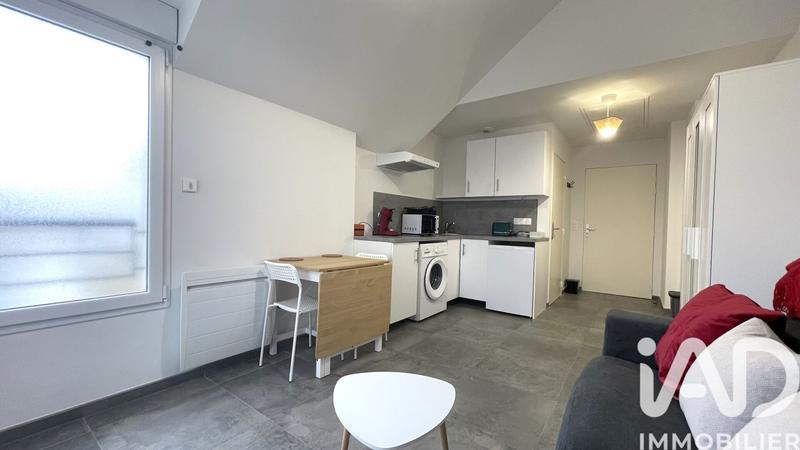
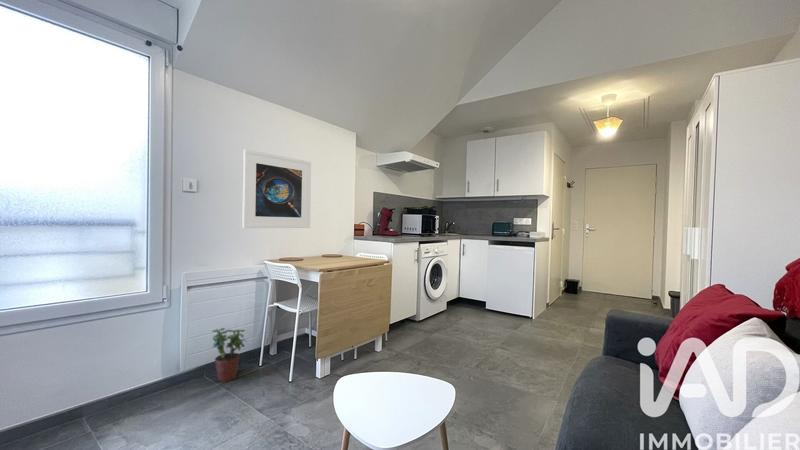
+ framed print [241,148,312,229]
+ potted plant [211,327,248,383]
